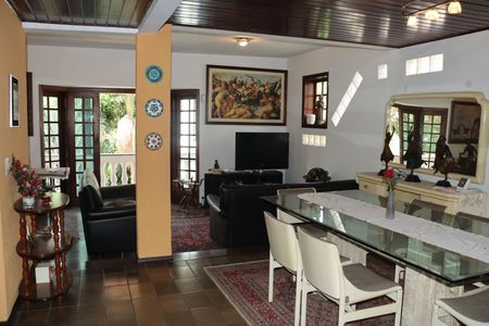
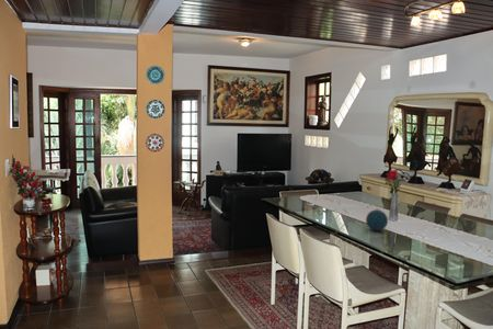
+ decorative orb [365,208,389,232]
